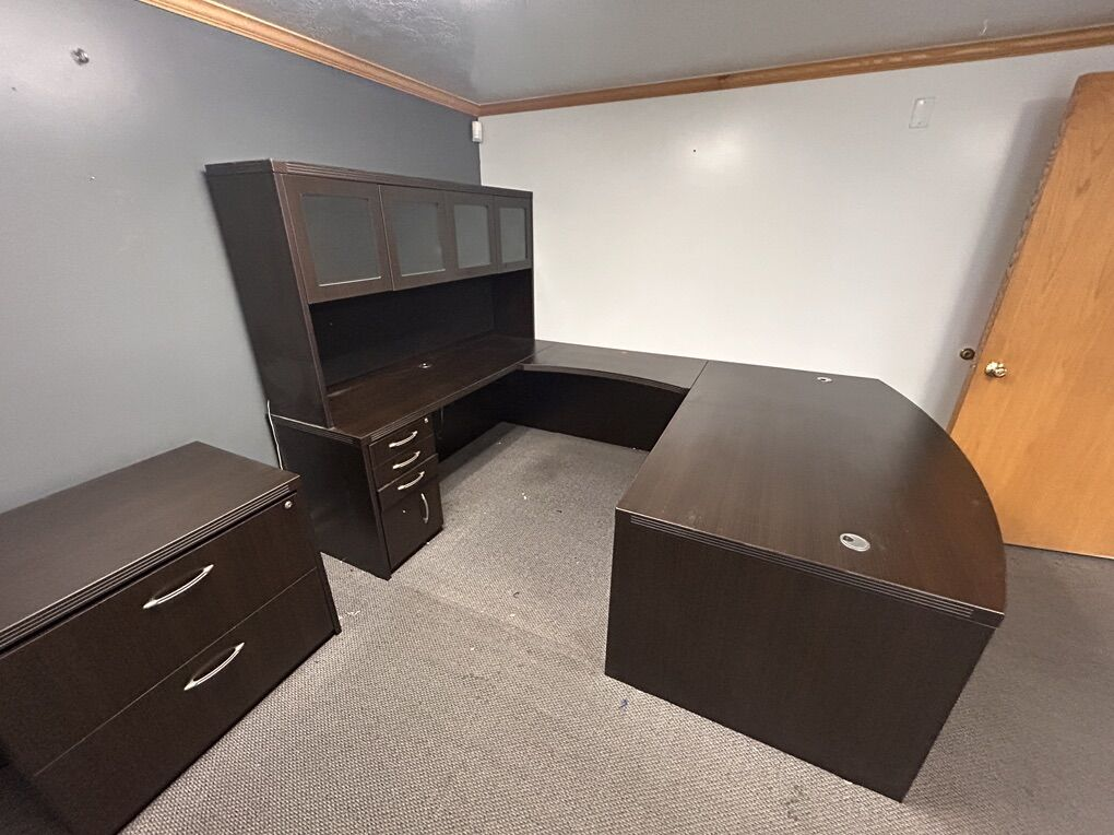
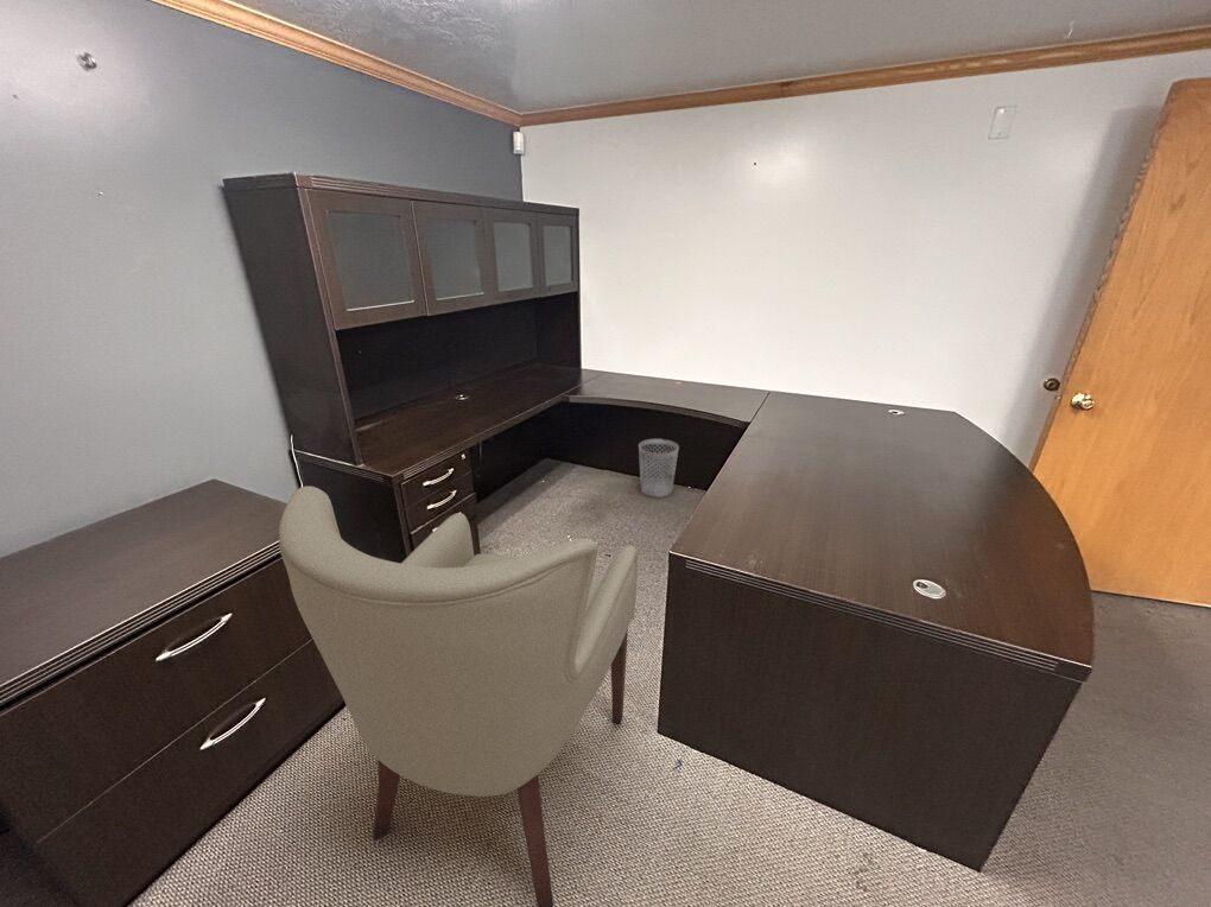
+ wastebasket [638,438,680,499]
+ chair [278,486,639,907]
